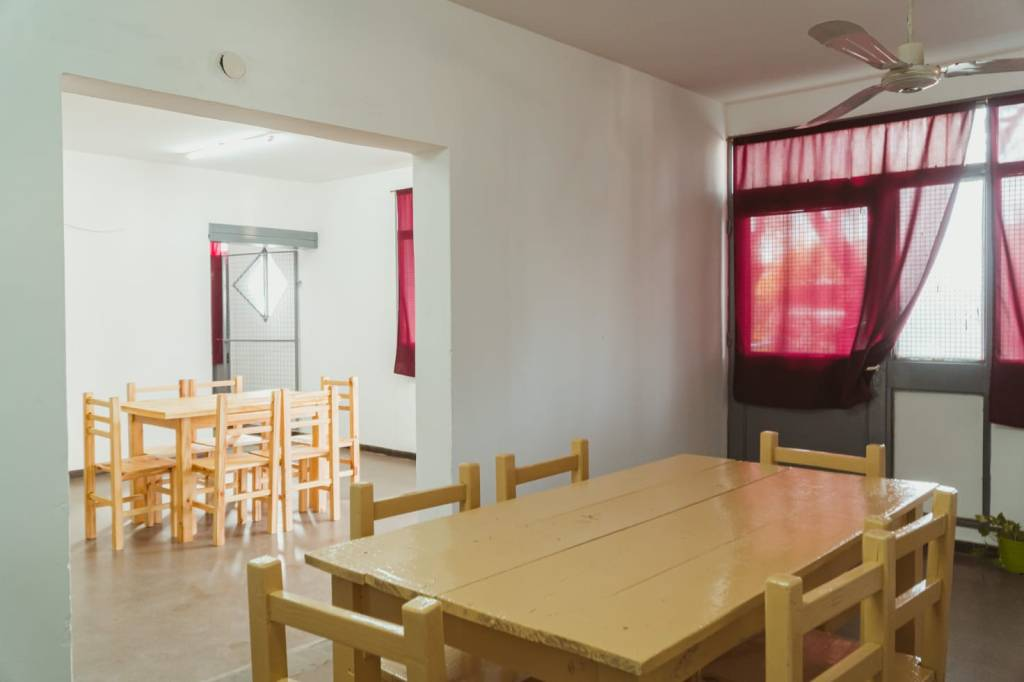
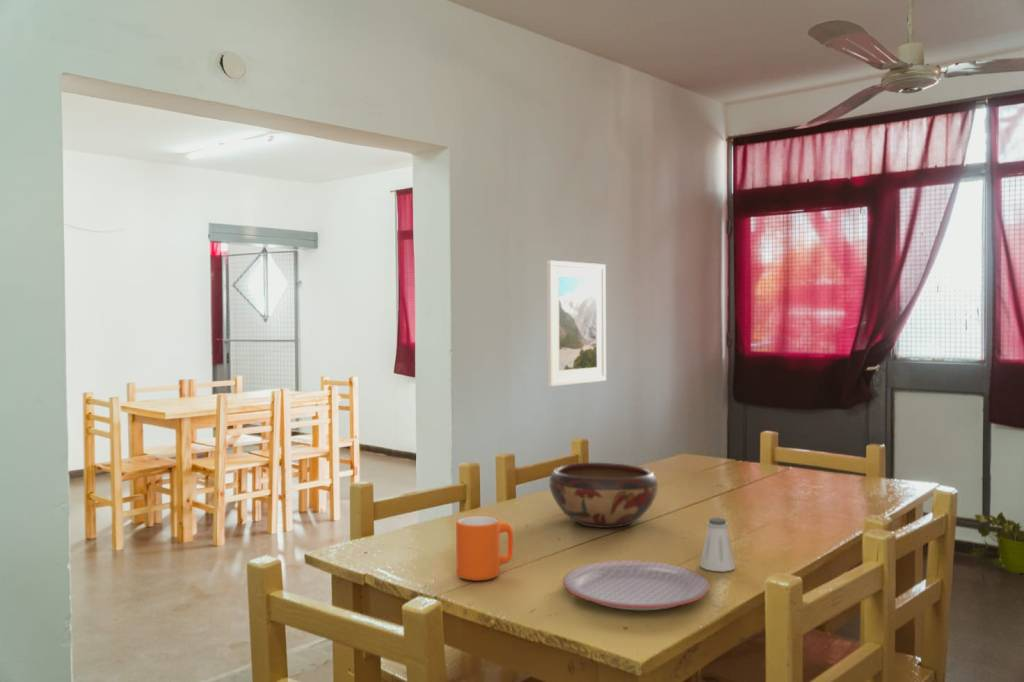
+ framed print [545,259,607,387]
+ saltshaker [699,517,736,573]
+ mug [455,515,514,582]
+ plate [562,559,711,611]
+ decorative bowl [548,462,659,529]
